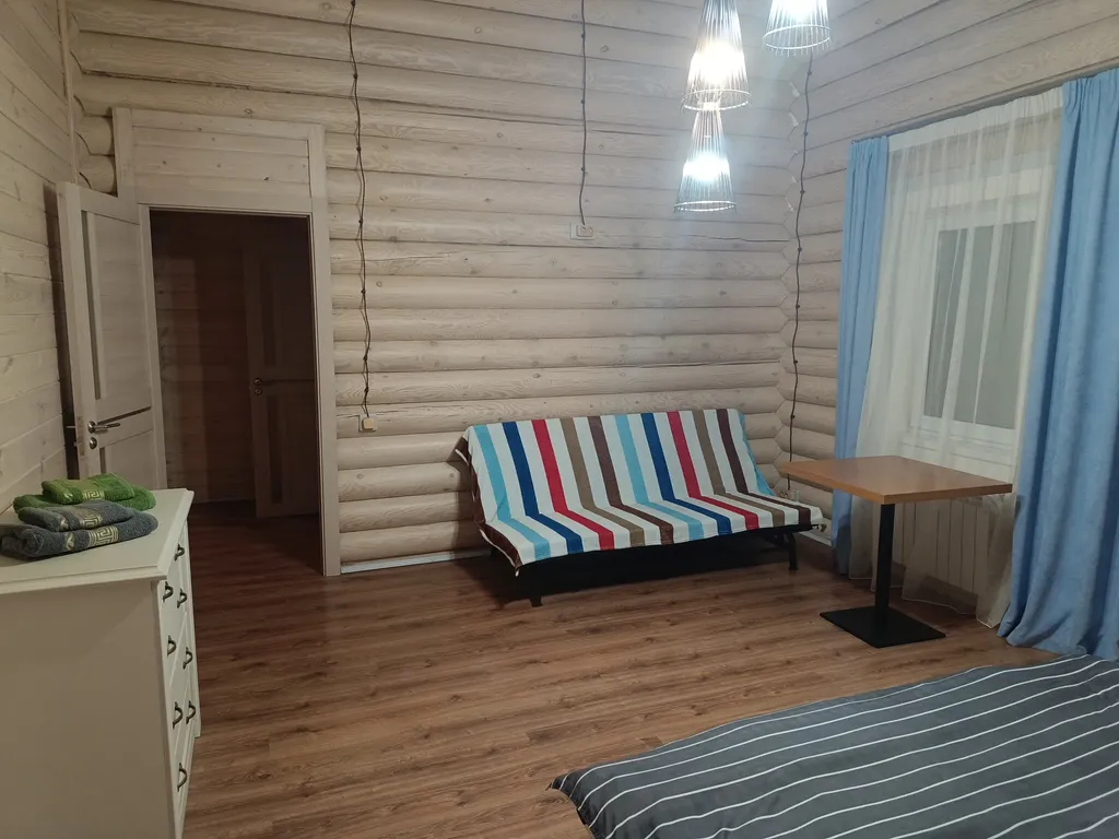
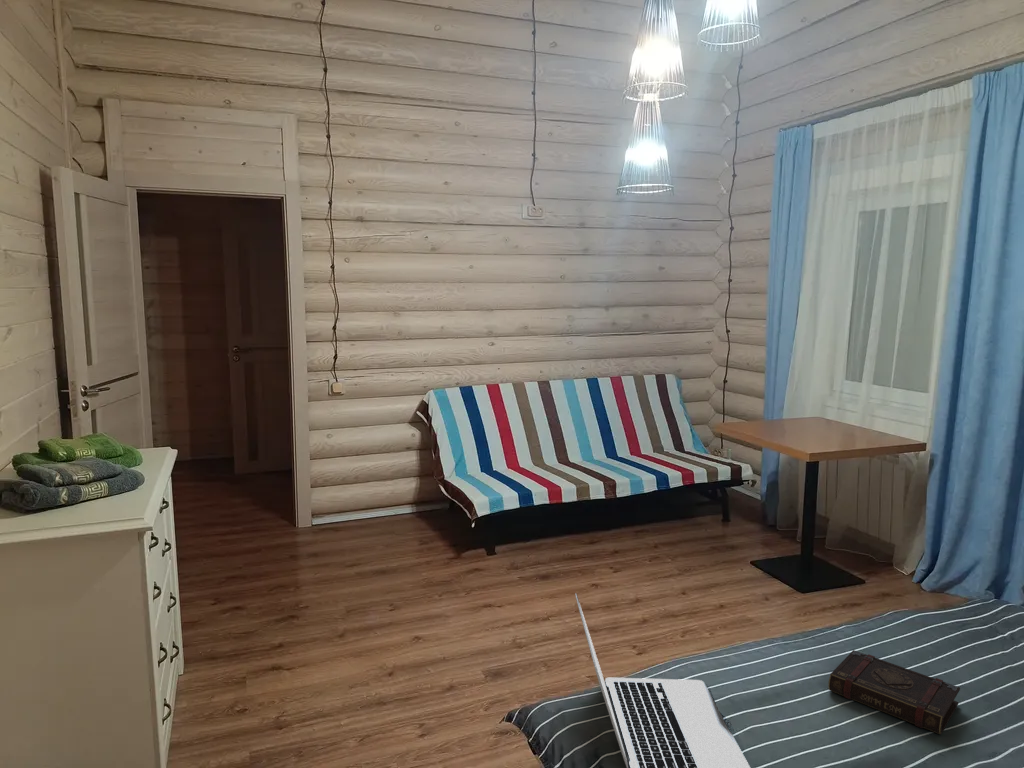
+ book [827,649,961,735]
+ laptop [574,592,751,768]
